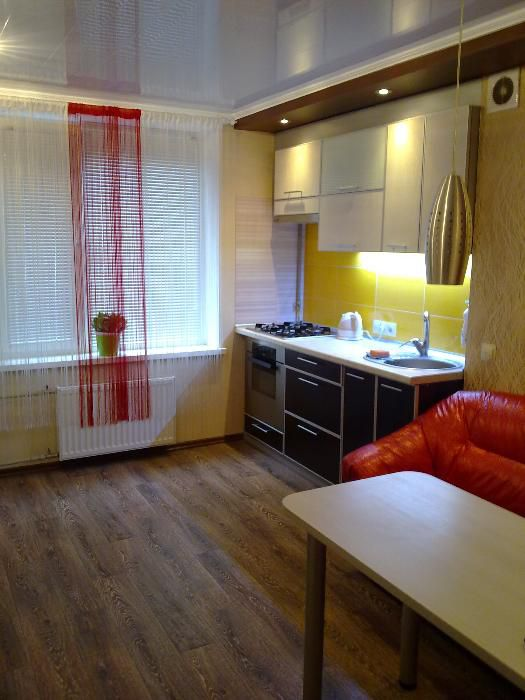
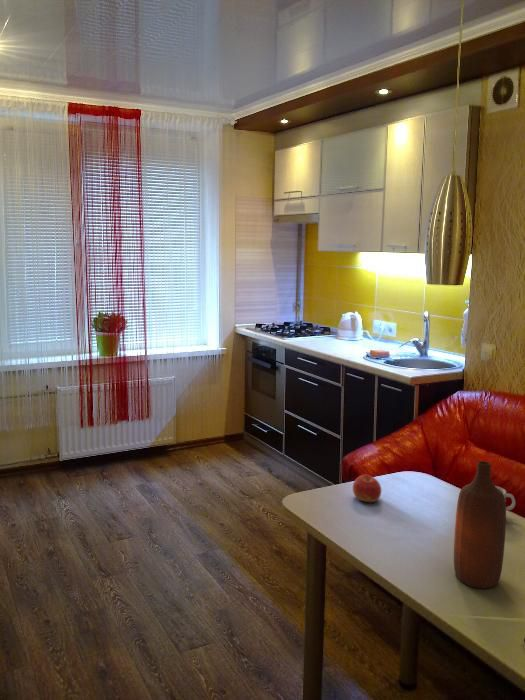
+ mug [495,485,516,511]
+ apple [352,474,382,503]
+ bottle [453,460,507,590]
